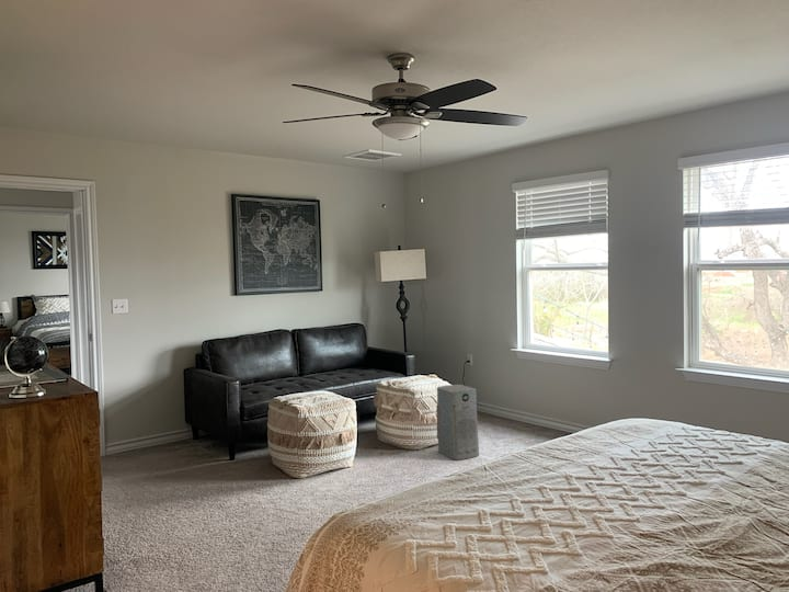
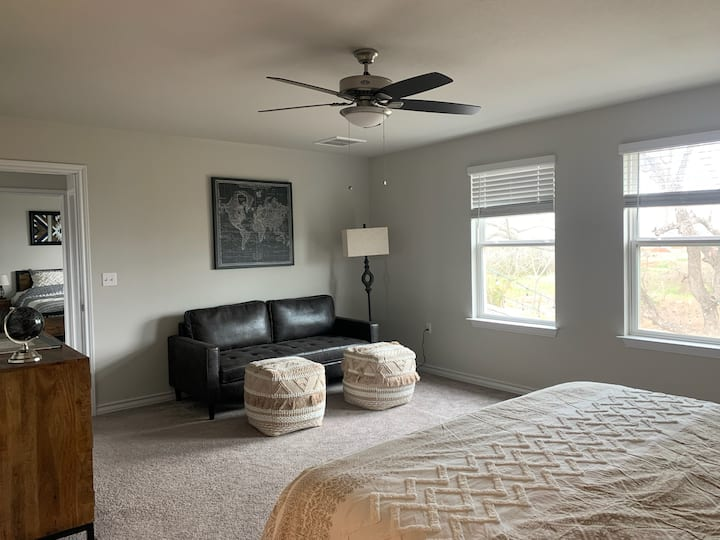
- air purifier [435,384,480,460]
